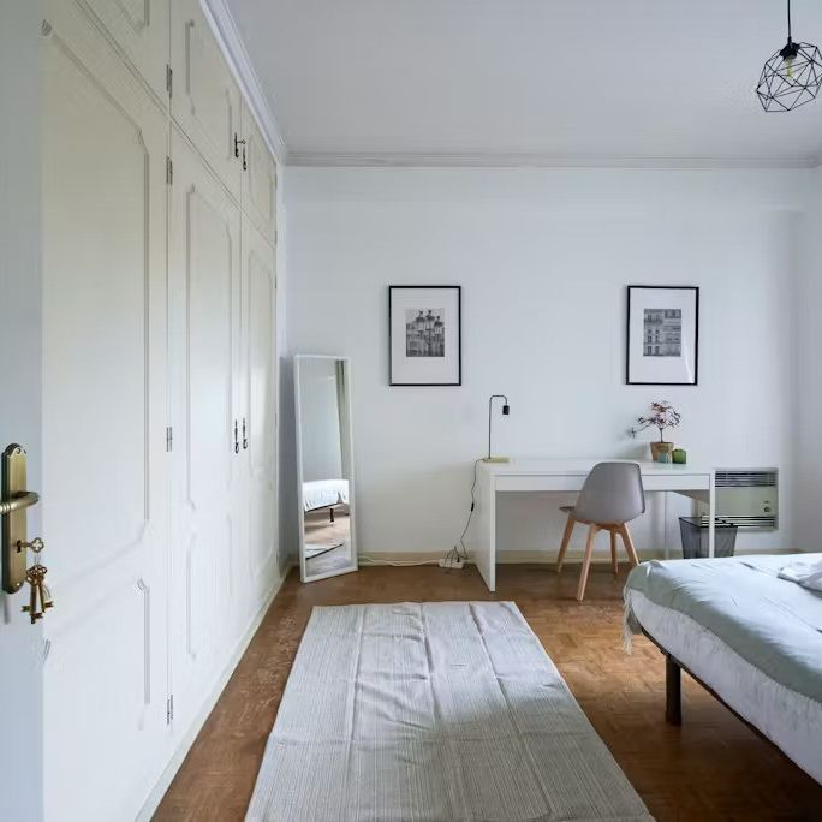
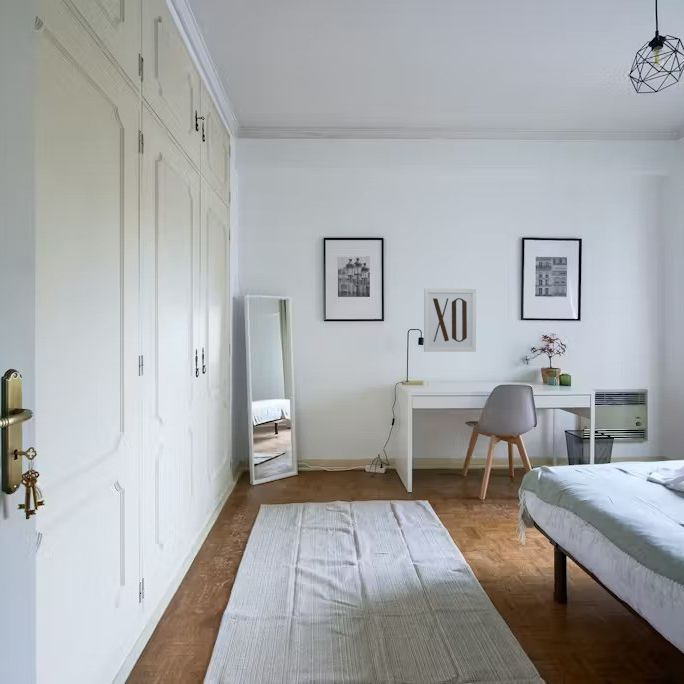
+ wall art [423,288,477,353]
